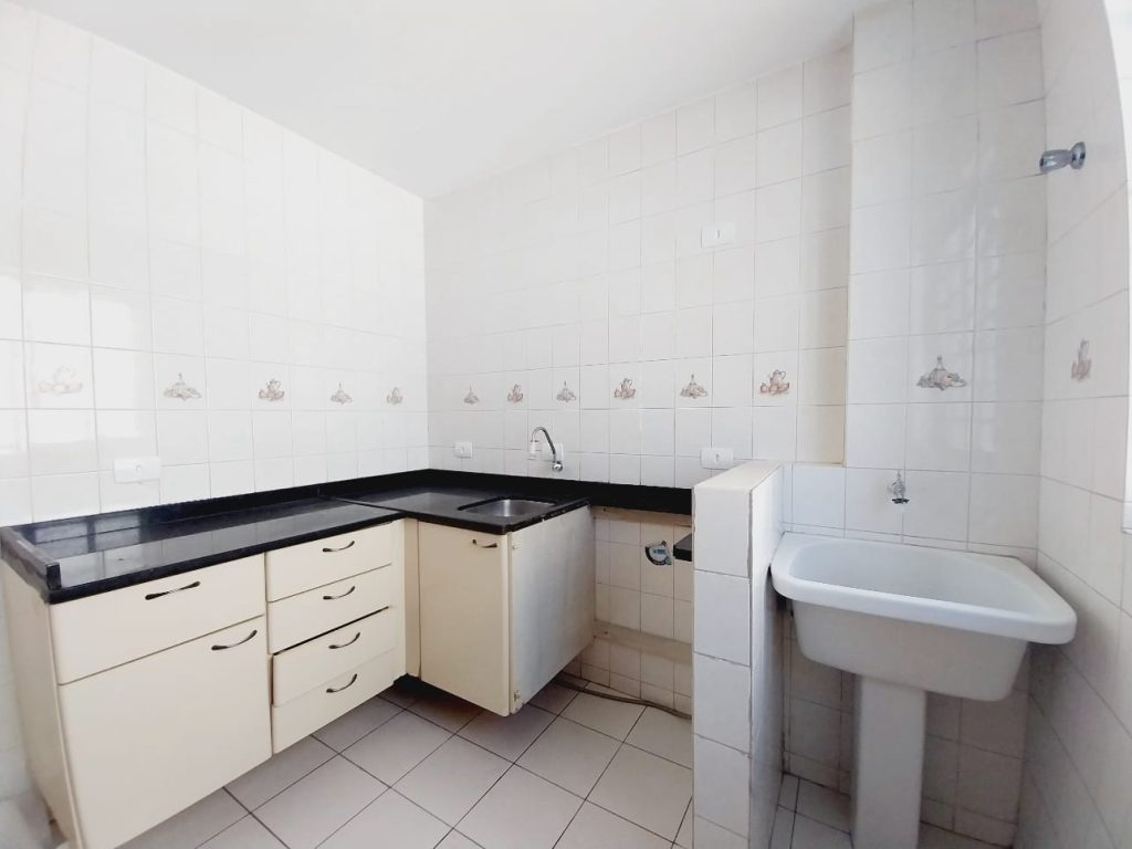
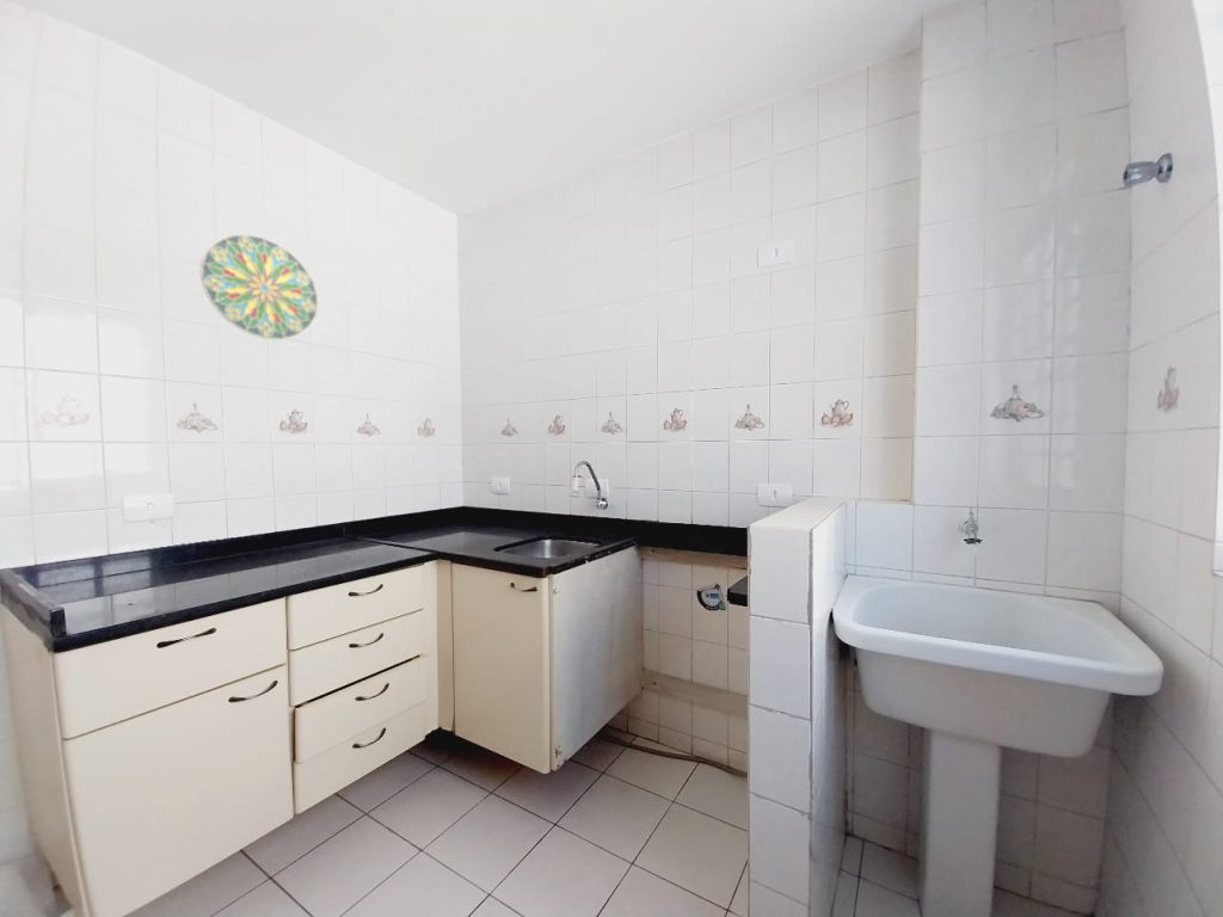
+ decorative plate [199,233,319,340]
